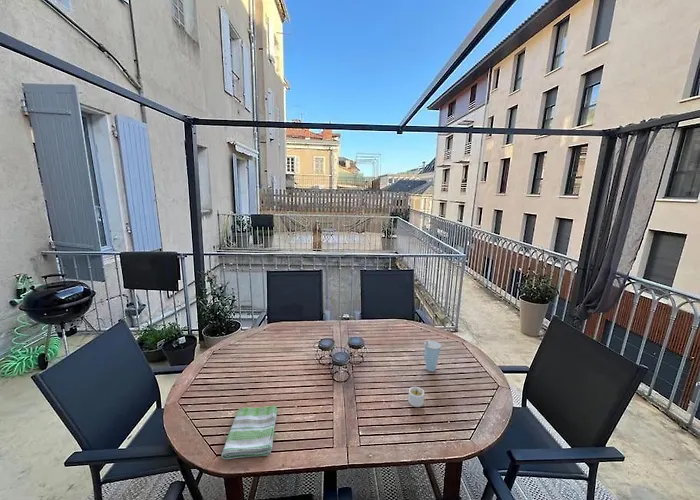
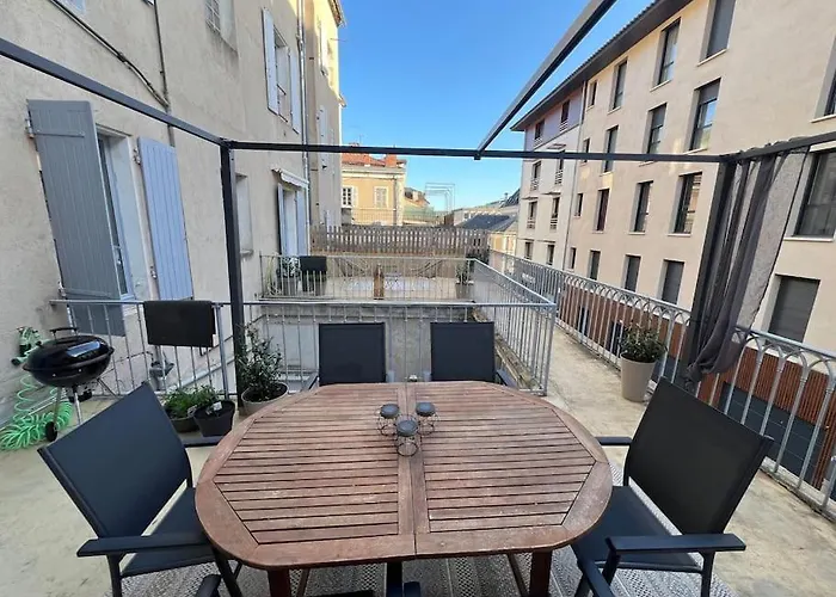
- candle [407,386,425,408]
- cup [423,340,442,373]
- dish towel [220,404,279,460]
